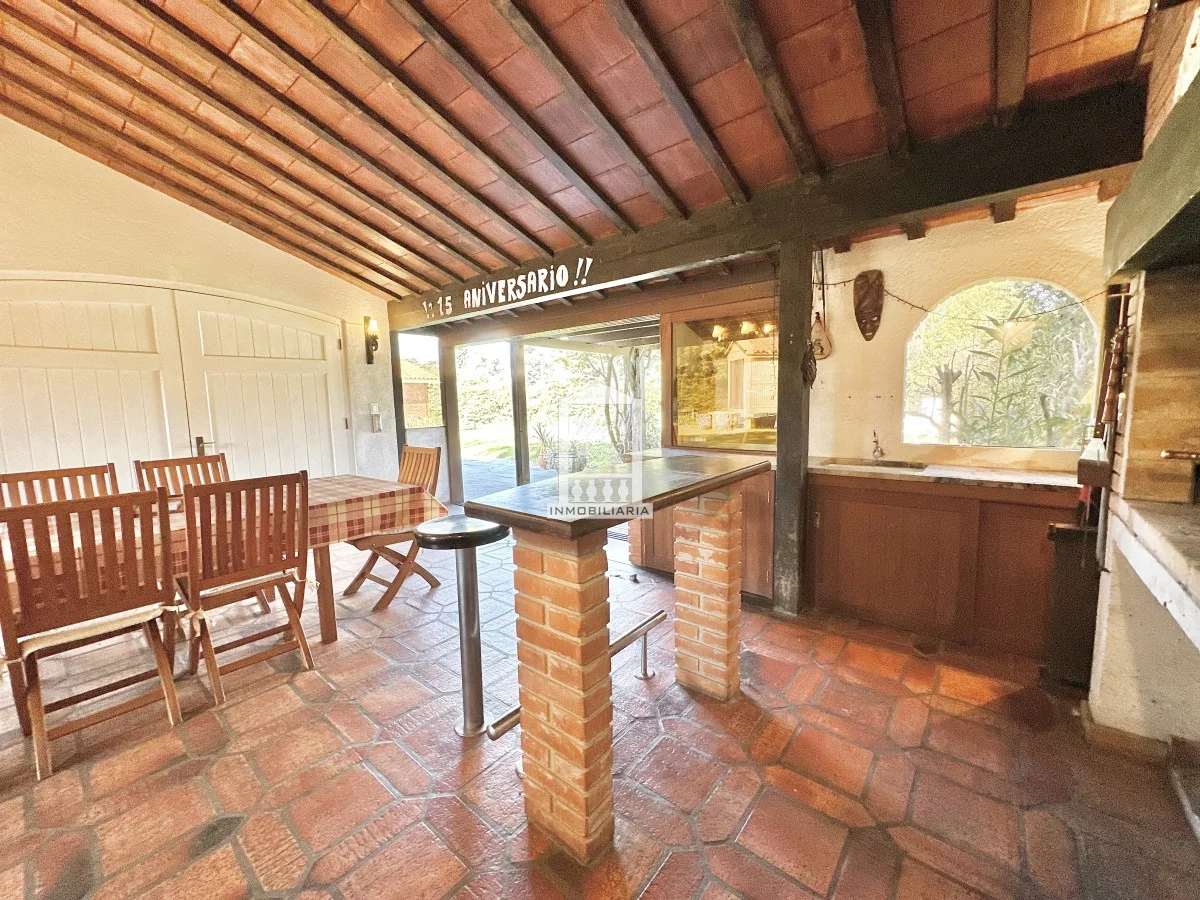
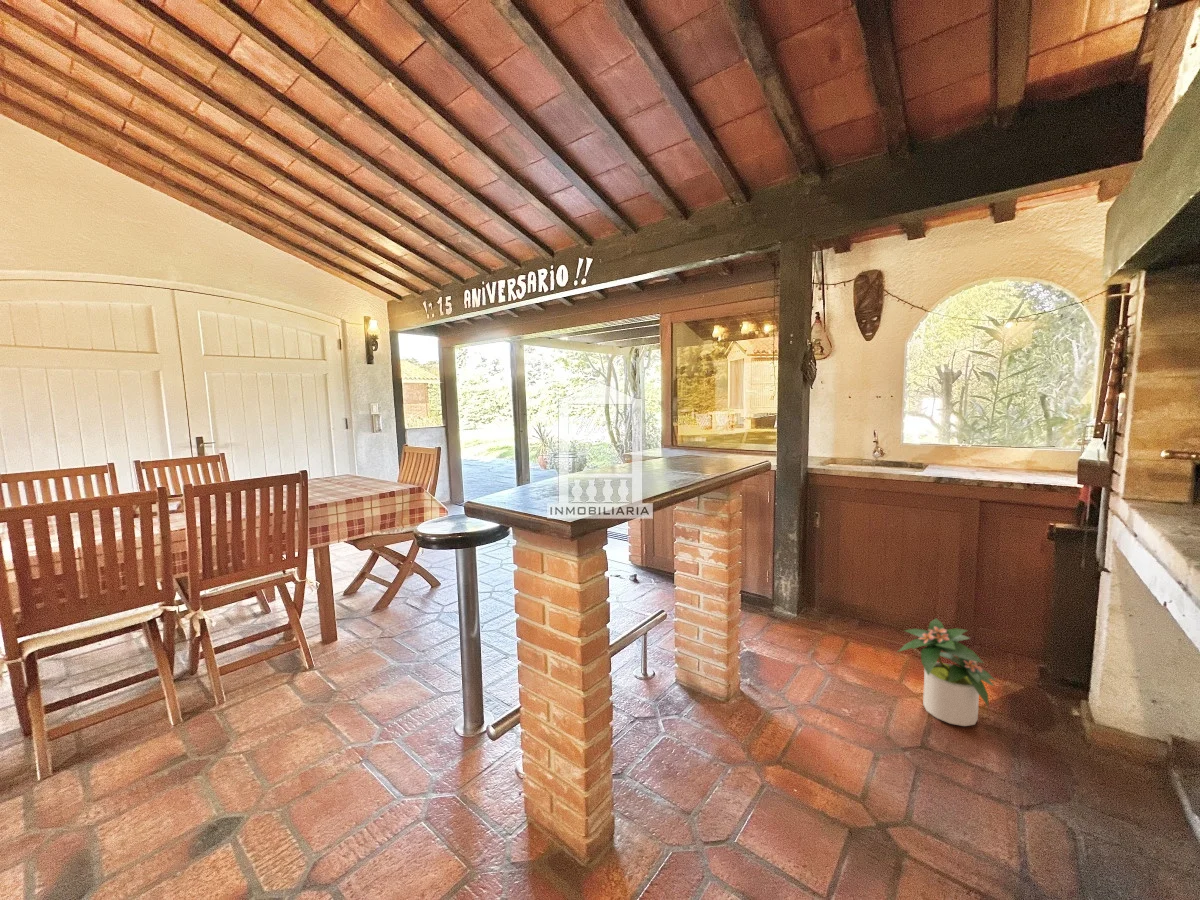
+ potted plant [897,617,997,727]
